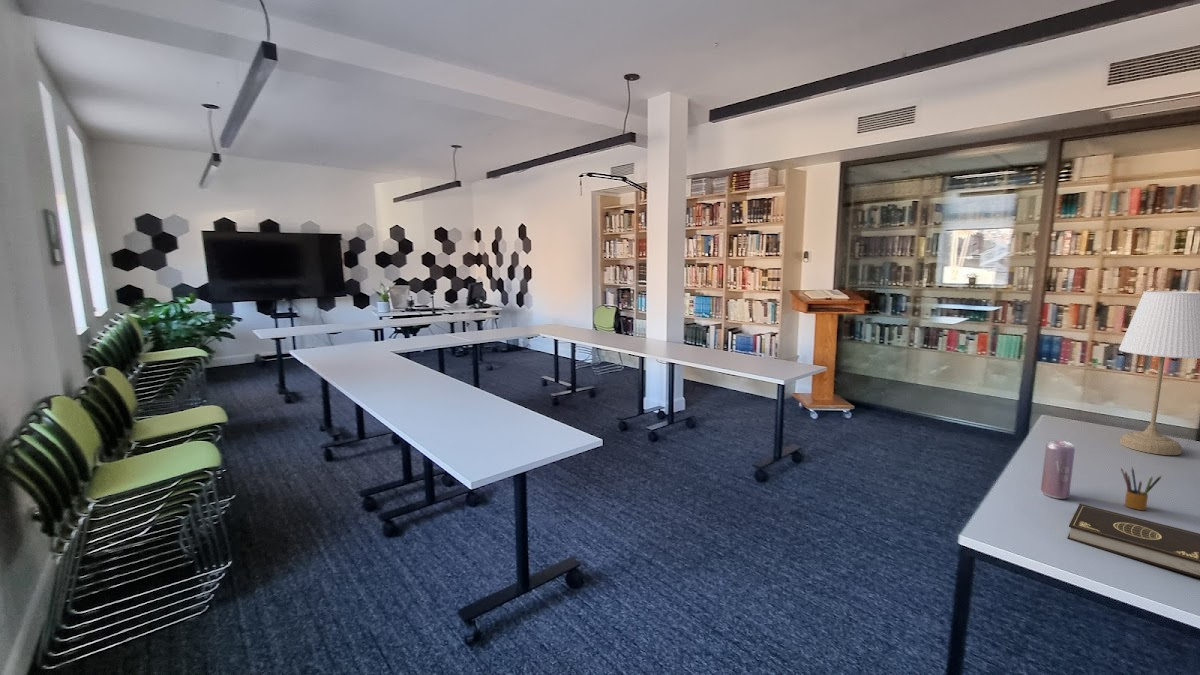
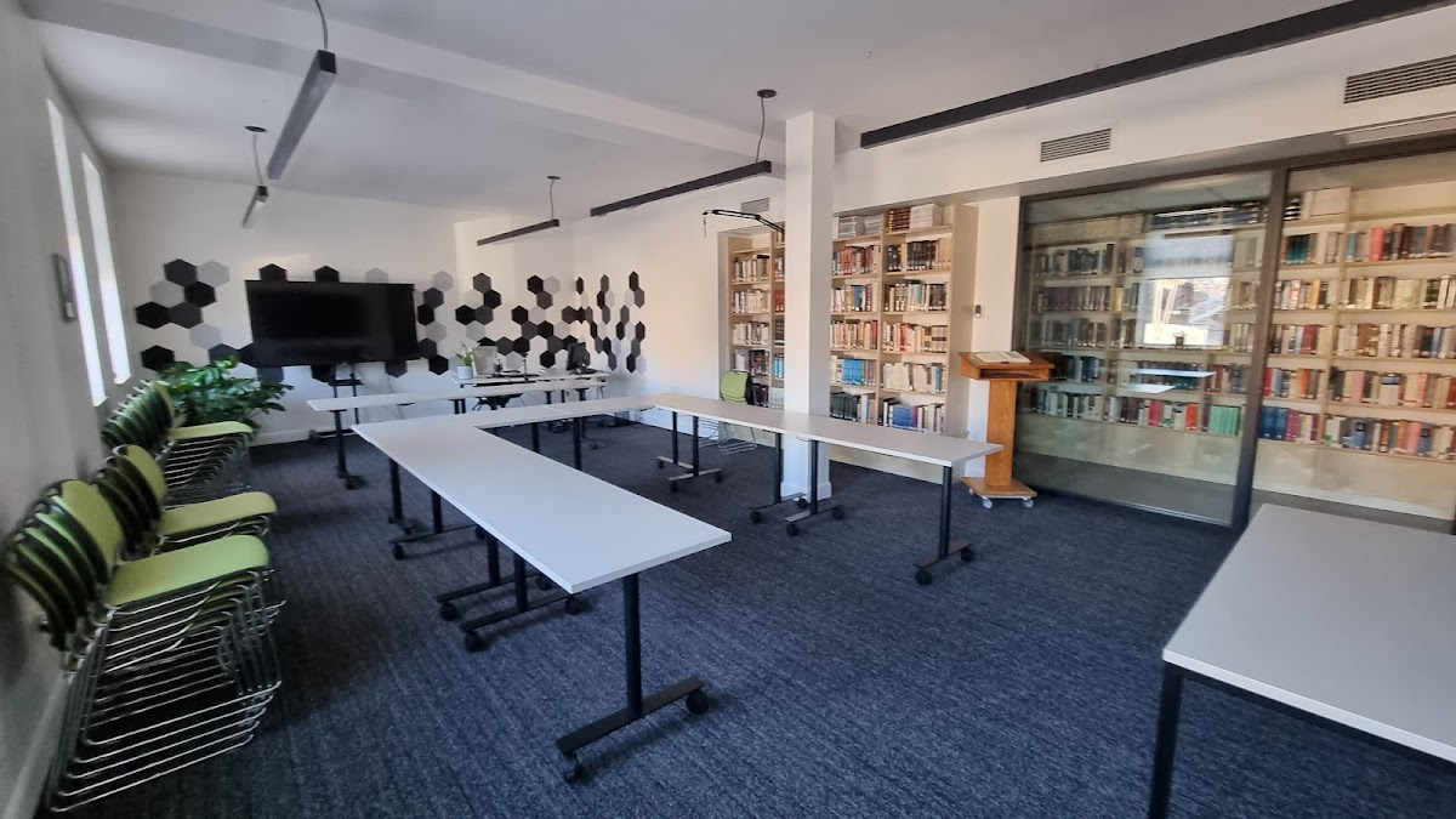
- pencil box [1120,466,1163,511]
- beverage can [1040,439,1076,500]
- book [1066,503,1200,579]
- desk lamp [1118,290,1200,456]
